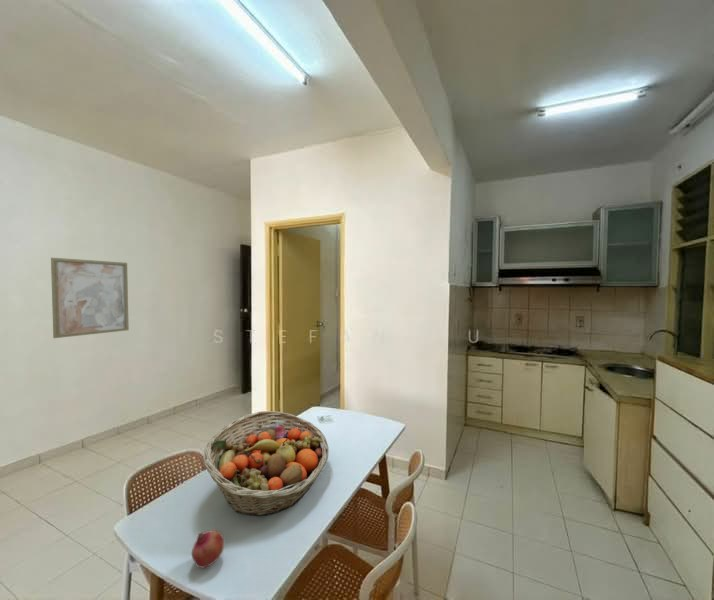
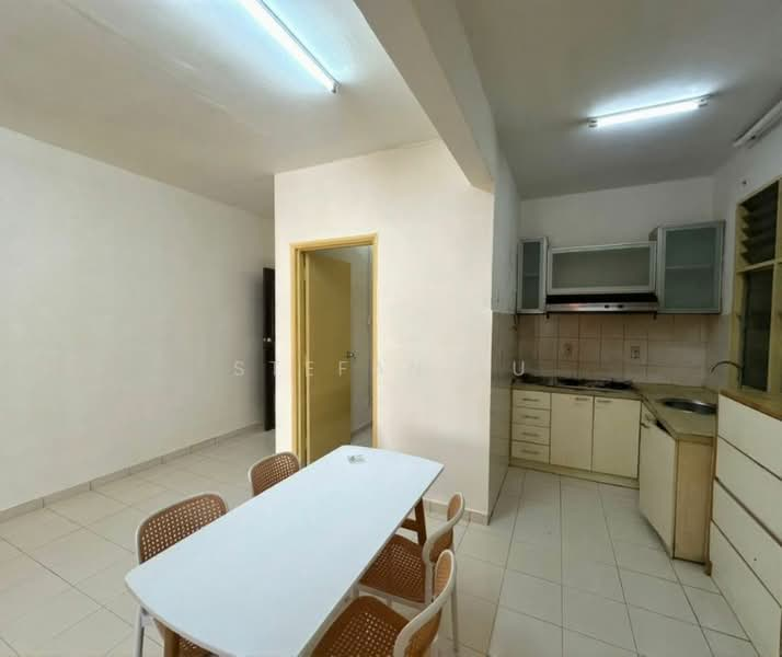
- fruit basket [202,410,330,517]
- fruit [191,529,225,569]
- wall art [50,257,130,339]
